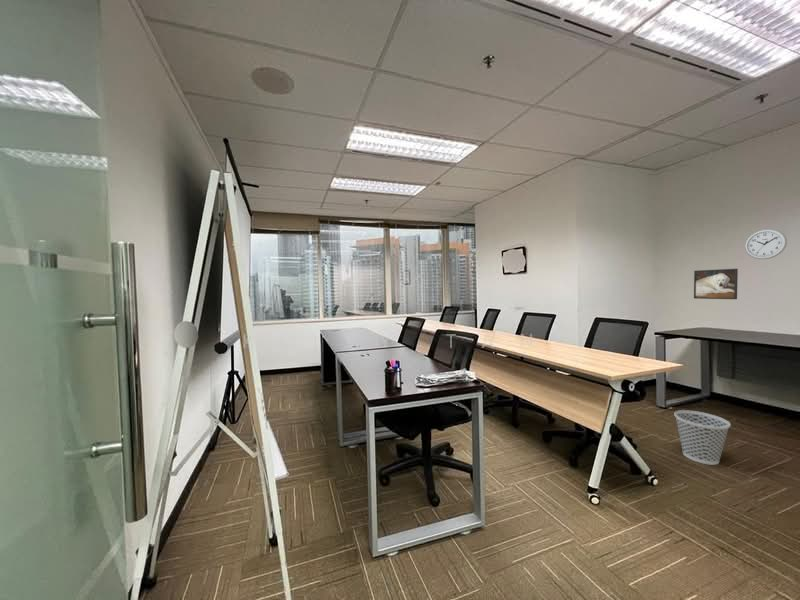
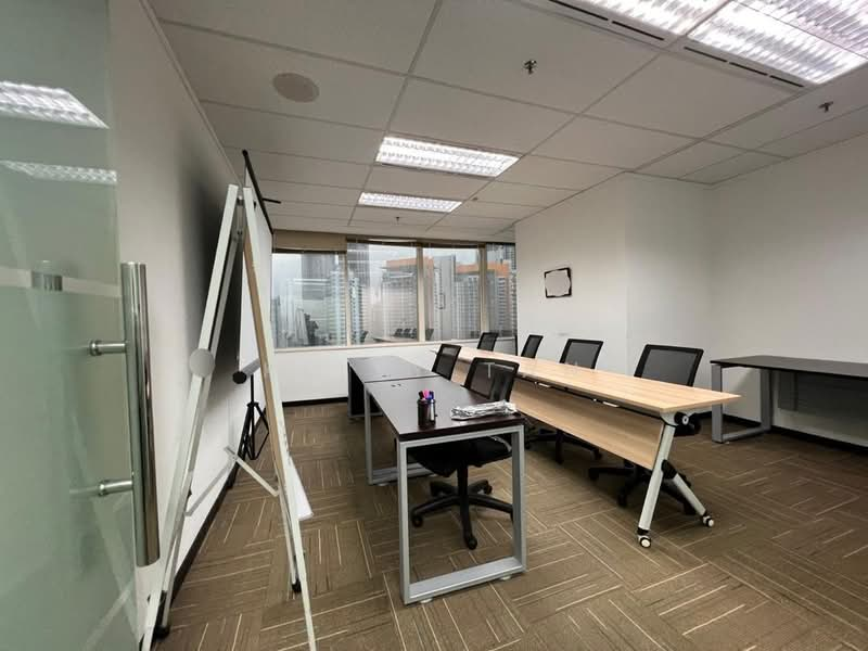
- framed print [693,268,739,300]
- wastebasket [673,409,732,466]
- wall clock [744,228,788,260]
